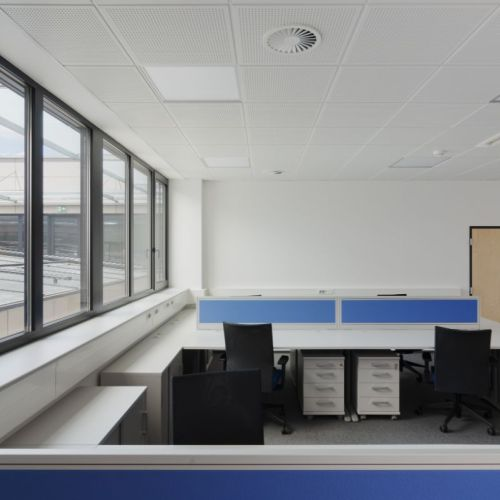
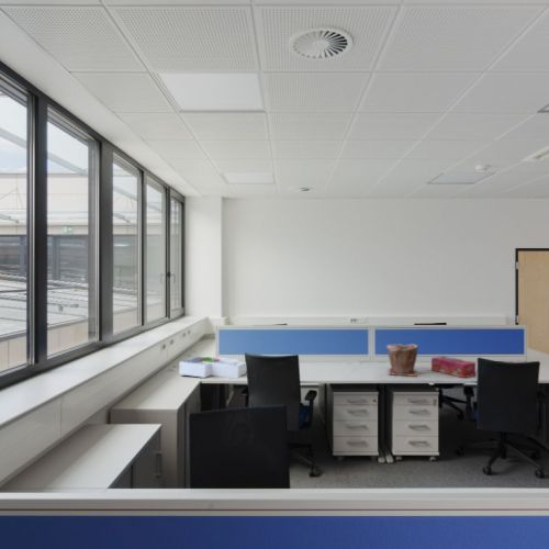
+ plant pot [385,343,419,378]
+ tissue box [430,355,477,379]
+ desk organizer [178,355,247,379]
